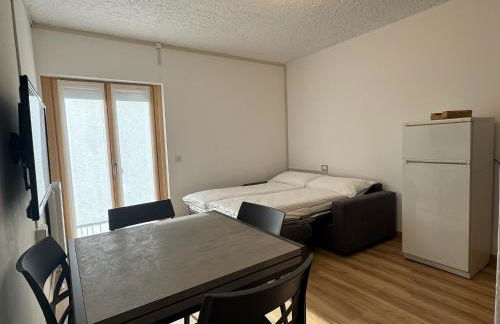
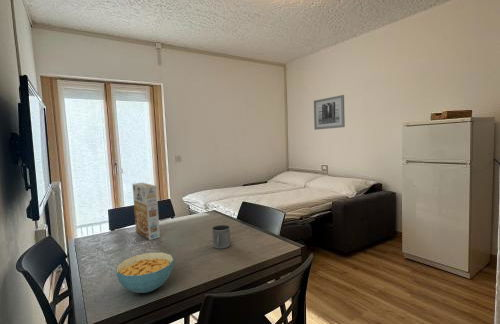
+ cereal box [132,182,161,241]
+ mug [211,224,232,250]
+ cereal bowl [115,251,175,294]
+ wall art [313,94,346,131]
